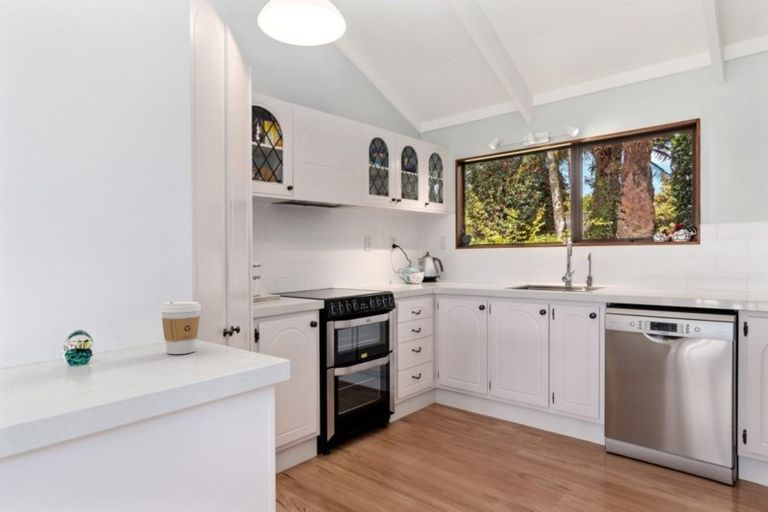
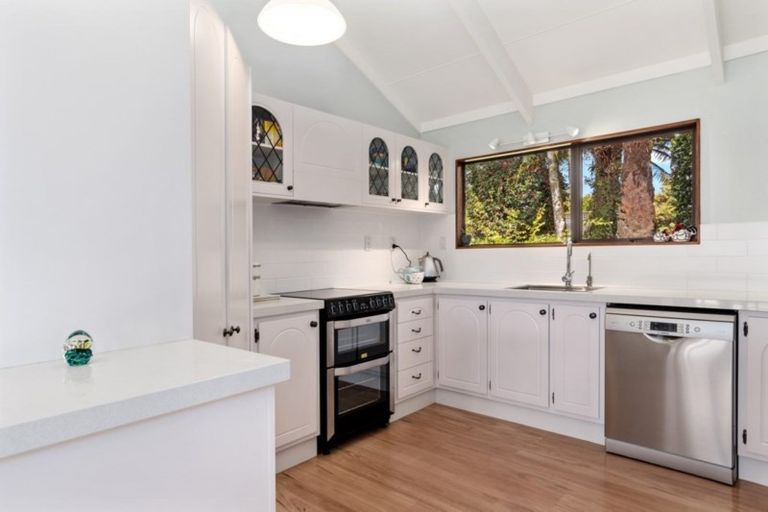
- coffee cup [160,301,202,355]
